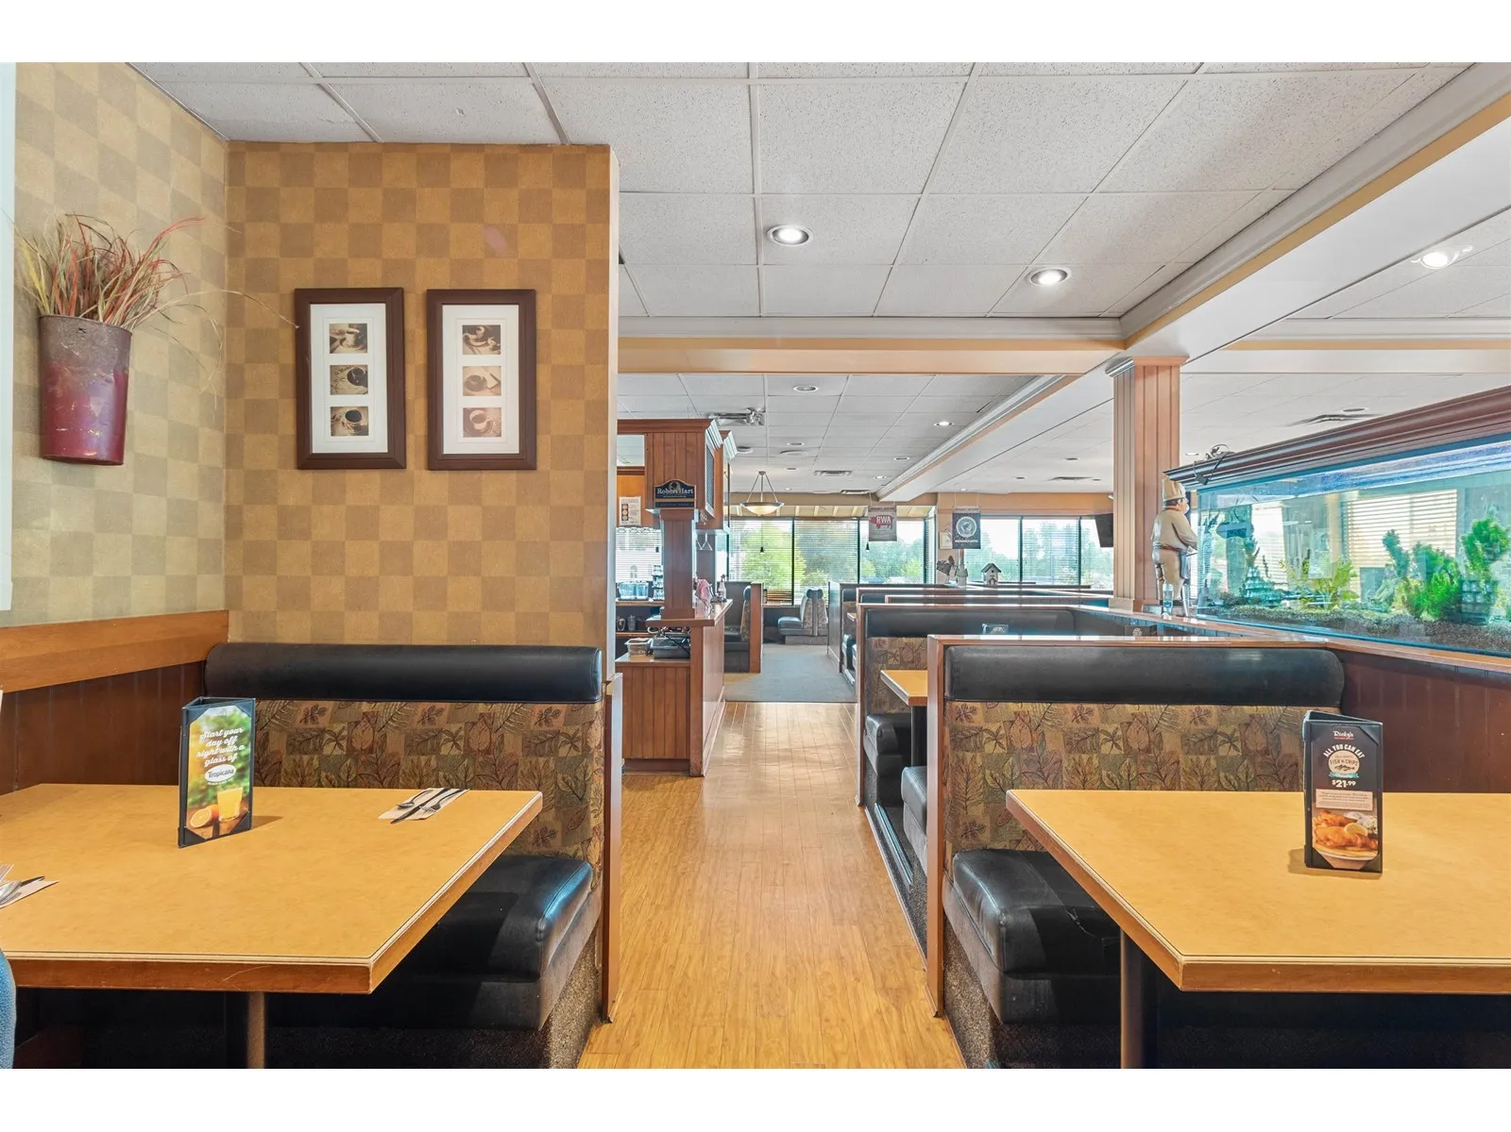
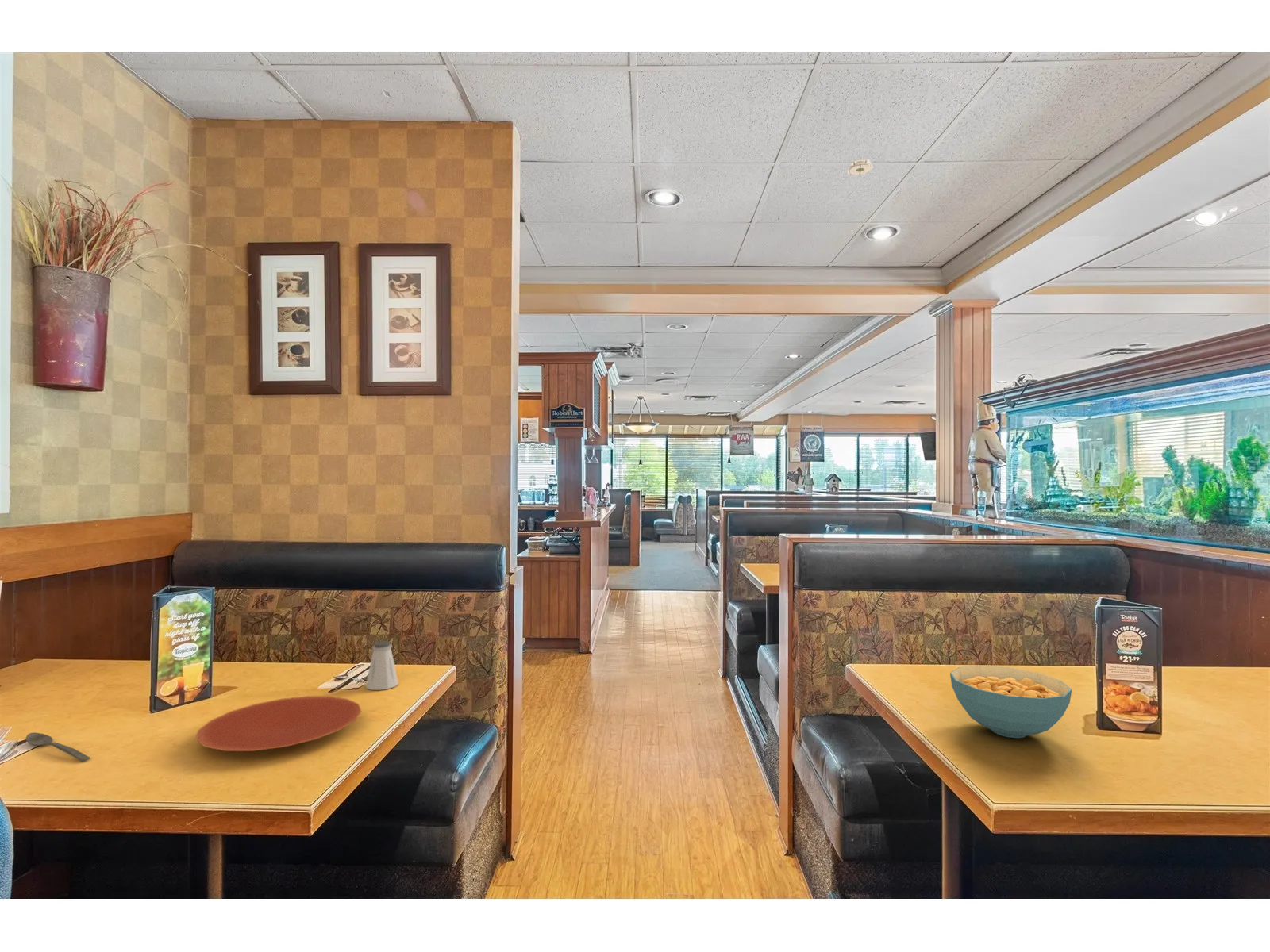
+ cereal bowl [949,665,1072,739]
+ smoke detector [845,158,874,178]
+ plate [195,695,362,752]
+ saltshaker [365,640,399,691]
+ spoon [25,731,90,762]
